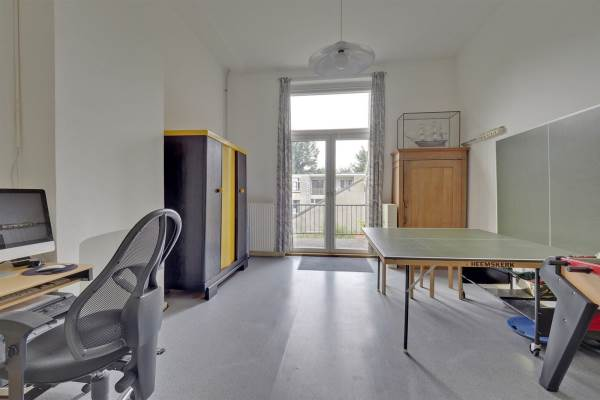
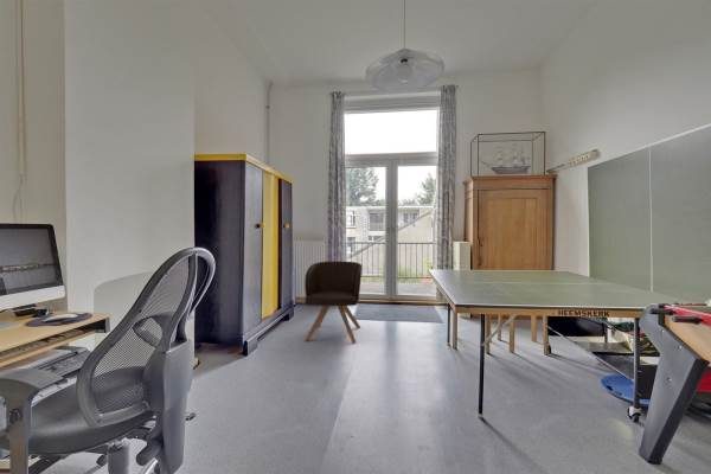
+ armchair [303,261,363,344]
